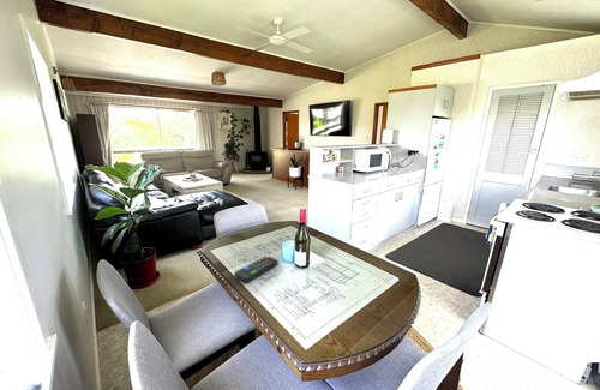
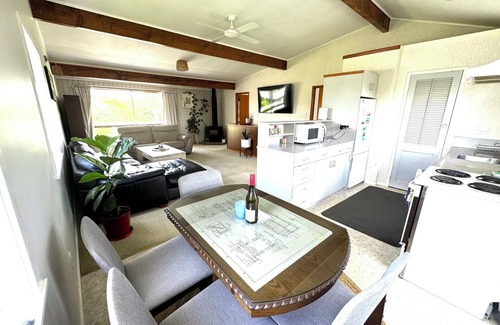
- remote control [233,254,280,284]
